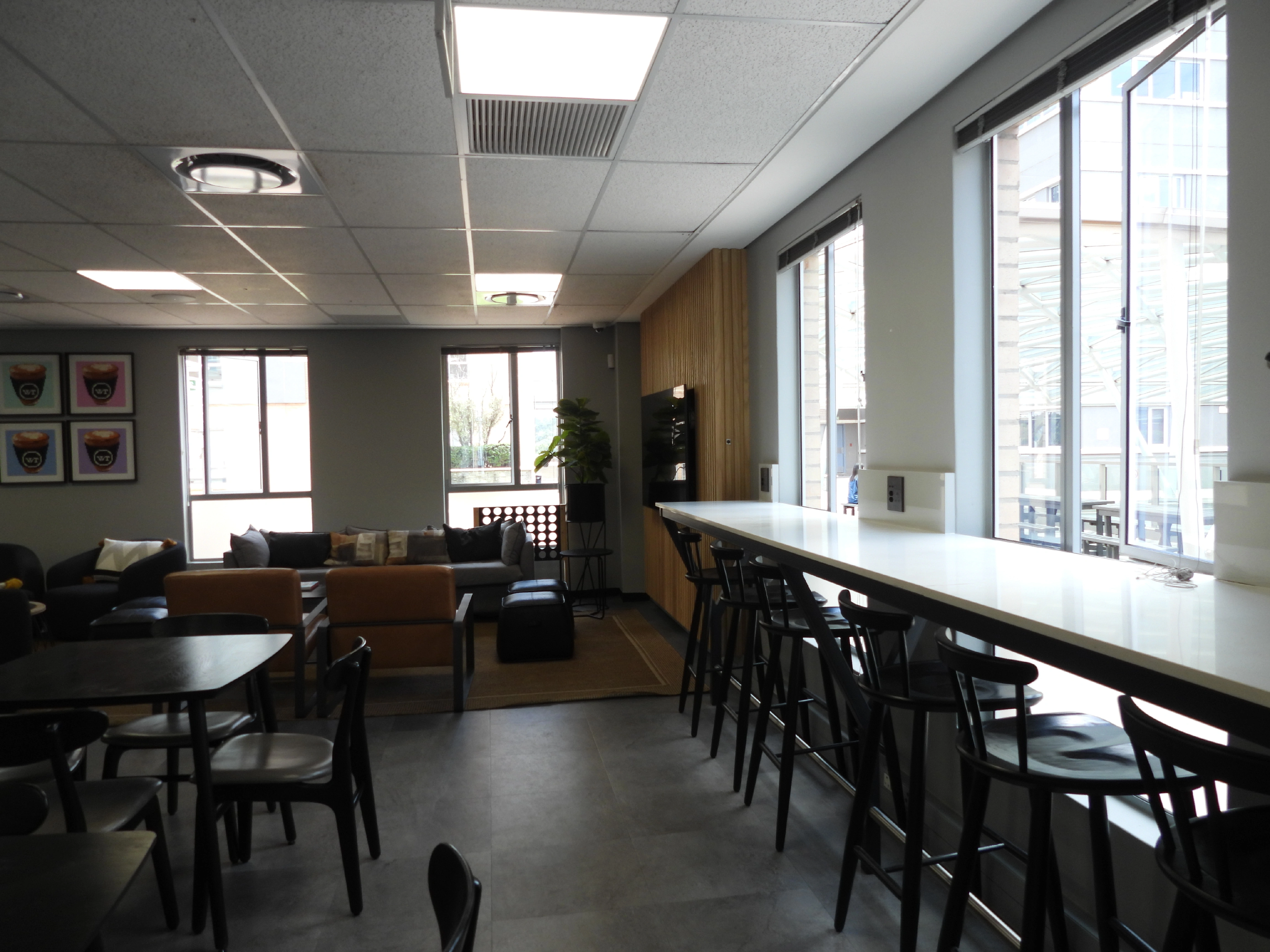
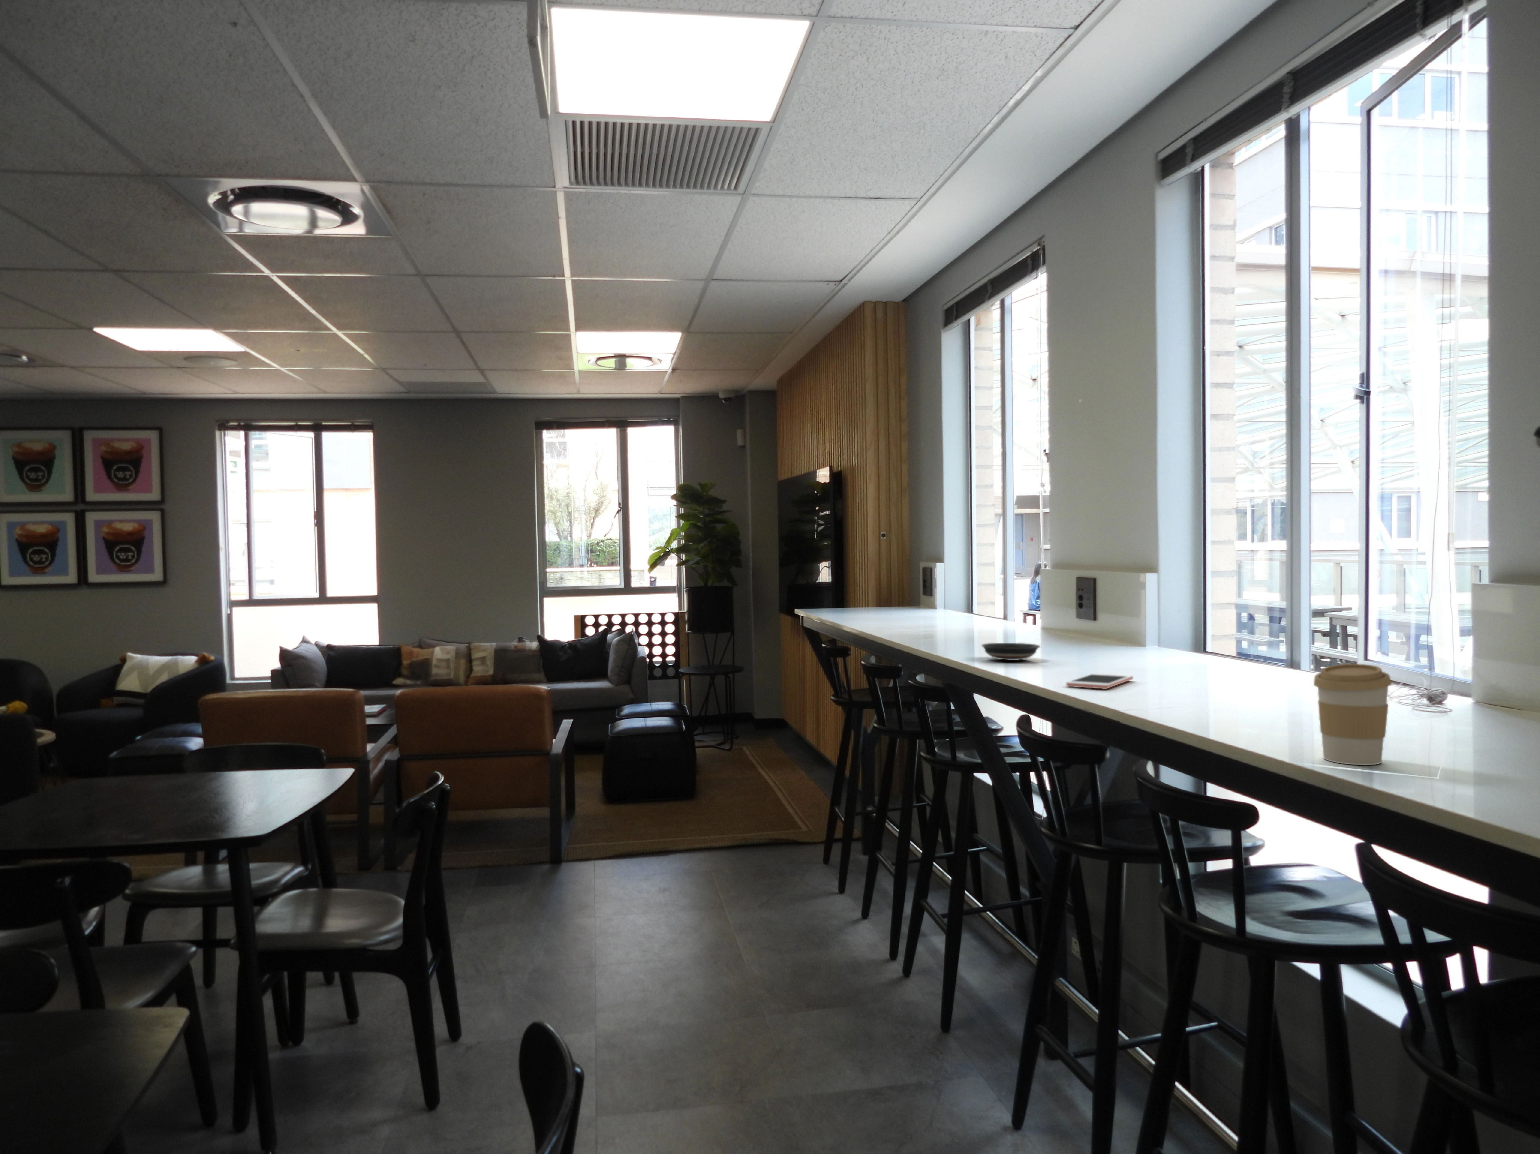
+ cell phone [1066,673,1134,690]
+ saucer [981,642,1040,661]
+ coffee cup [1313,663,1392,766]
